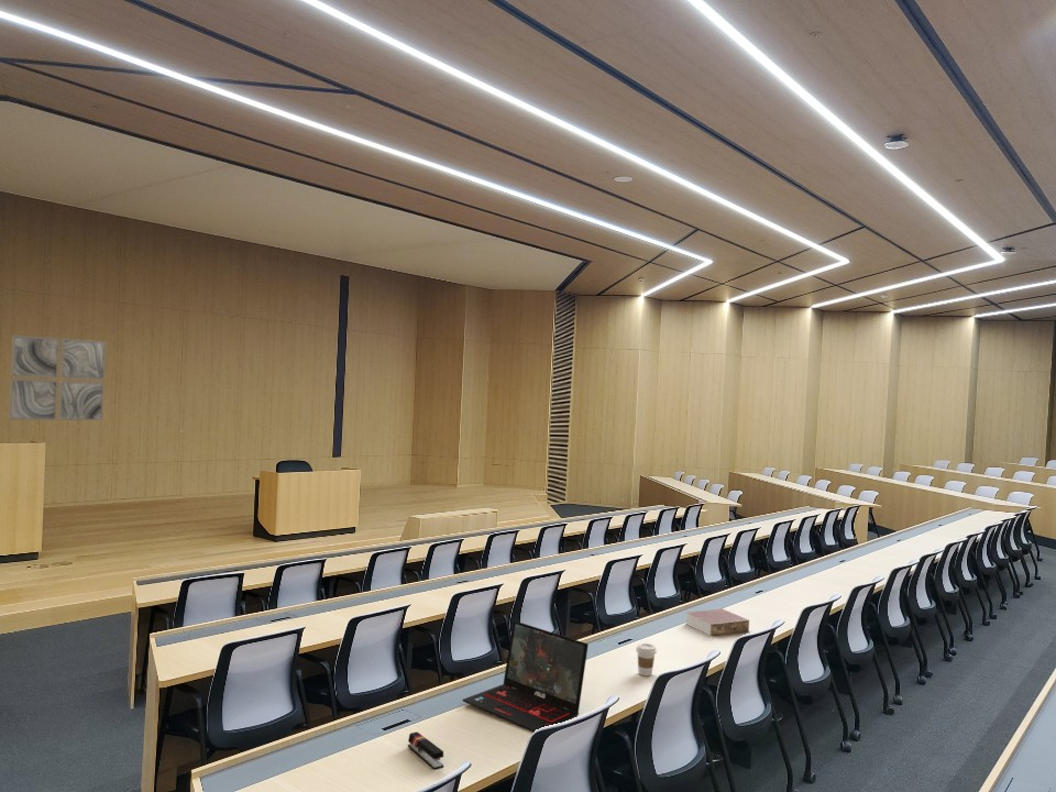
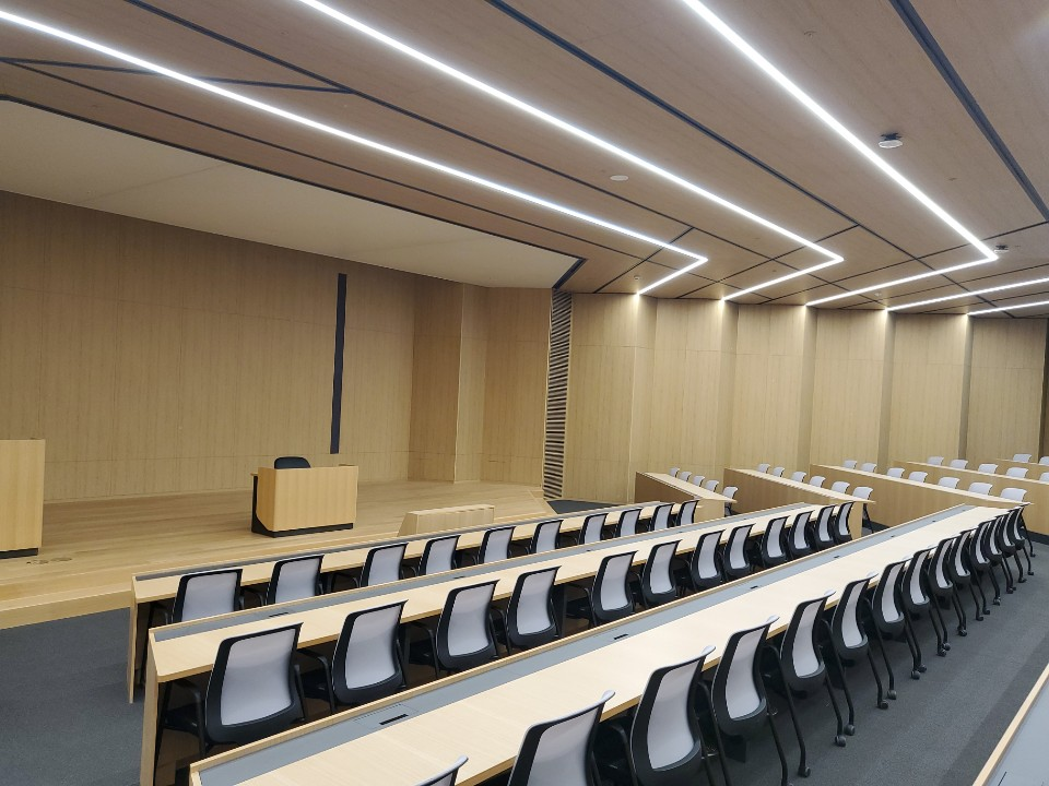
- book [684,608,750,637]
- laptop [461,619,590,733]
- wall art [8,334,107,421]
- stapler [407,730,444,770]
- coffee cup [635,642,658,676]
